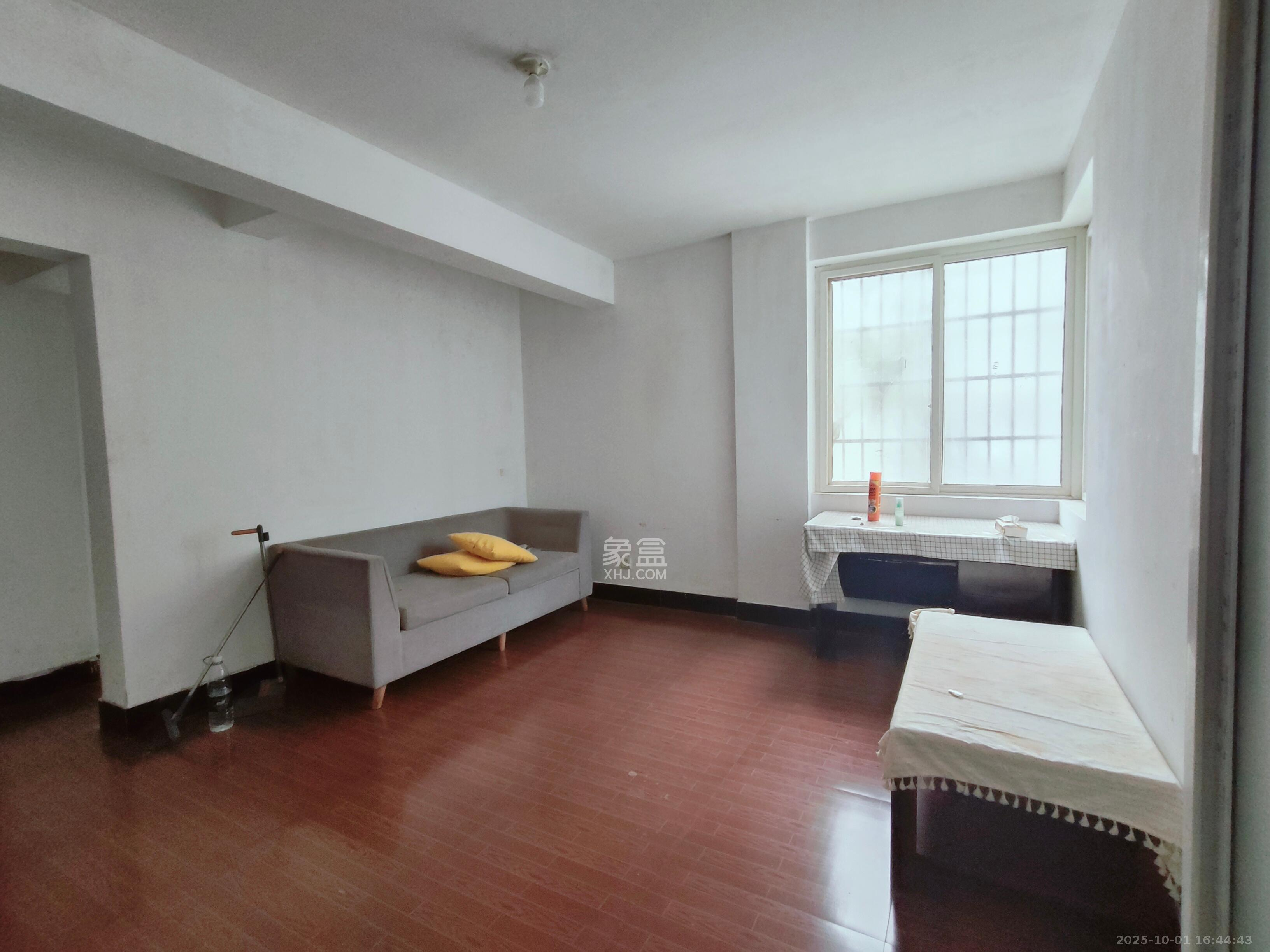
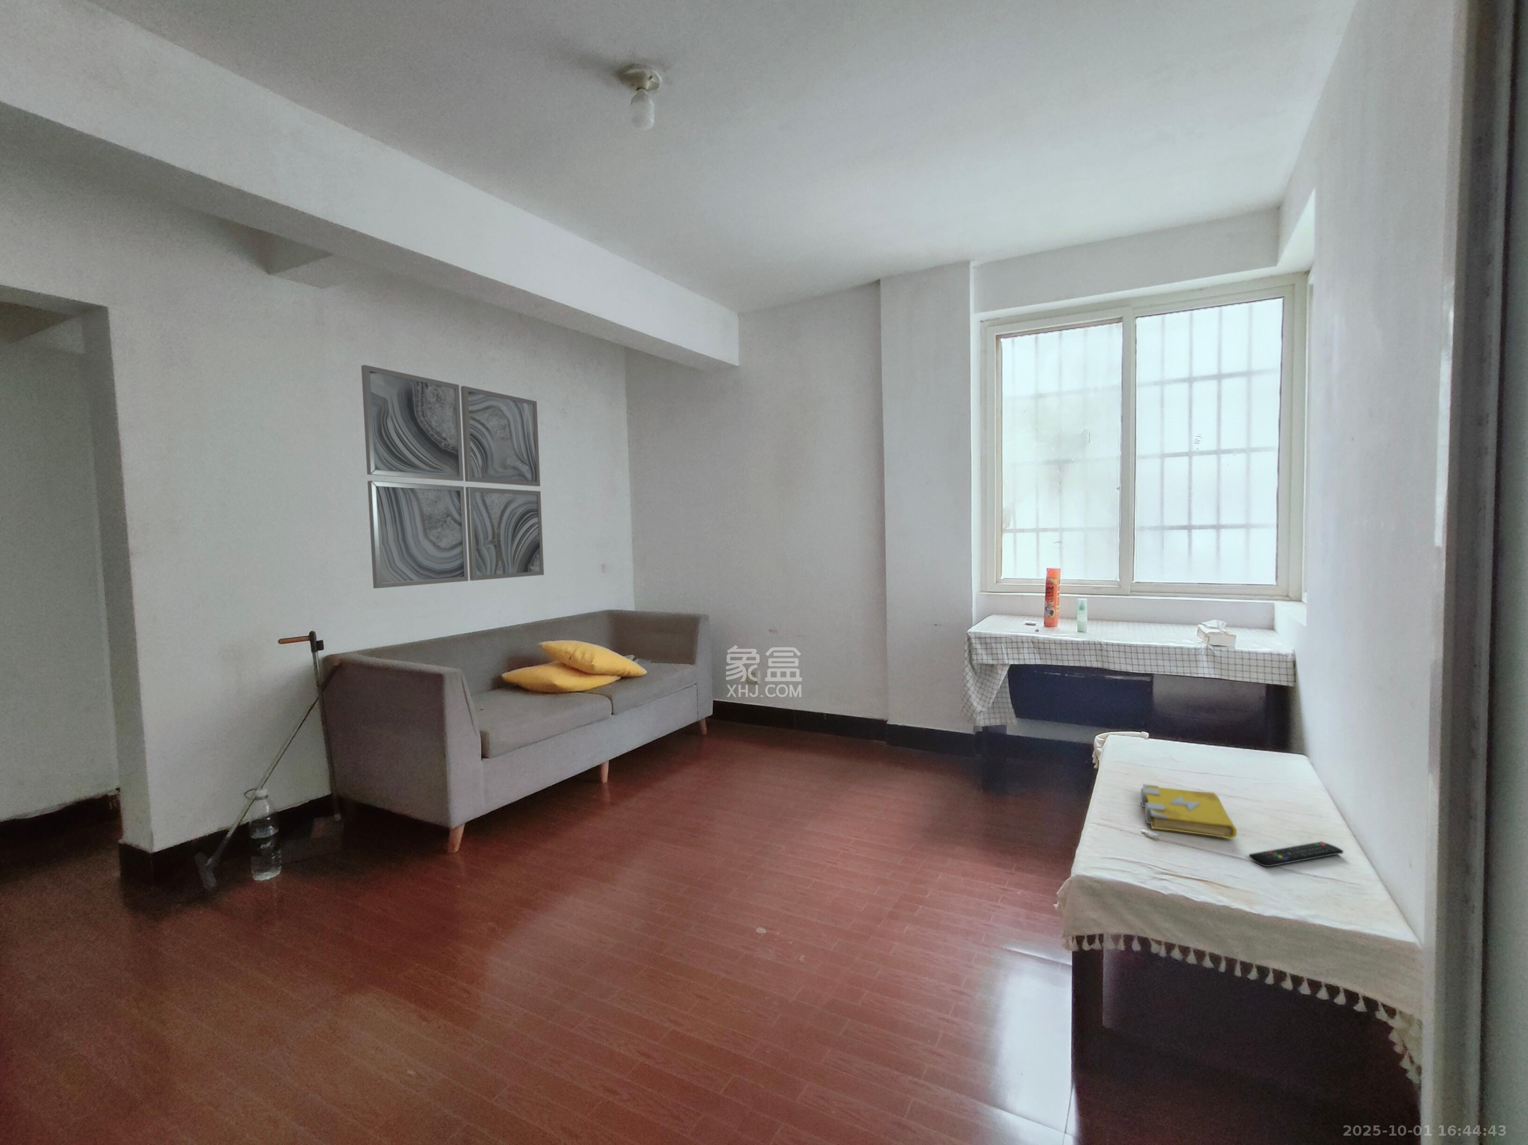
+ remote control [1249,841,1344,867]
+ wall art [361,364,545,589]
+ spell book [1141,783,1237,840]
